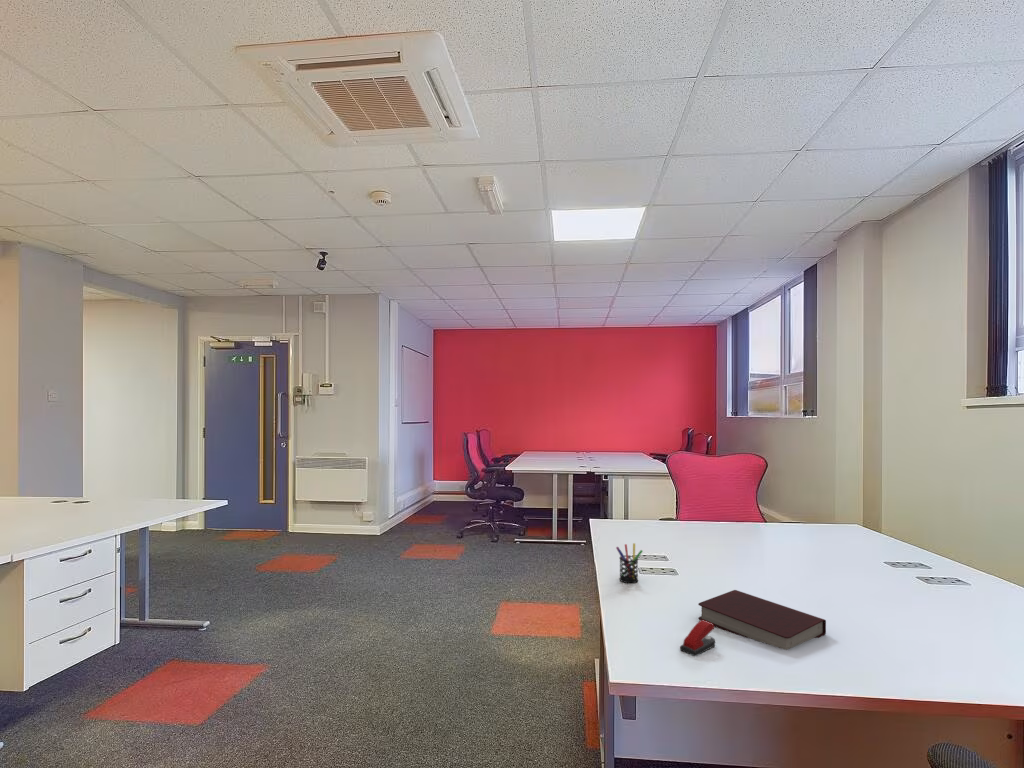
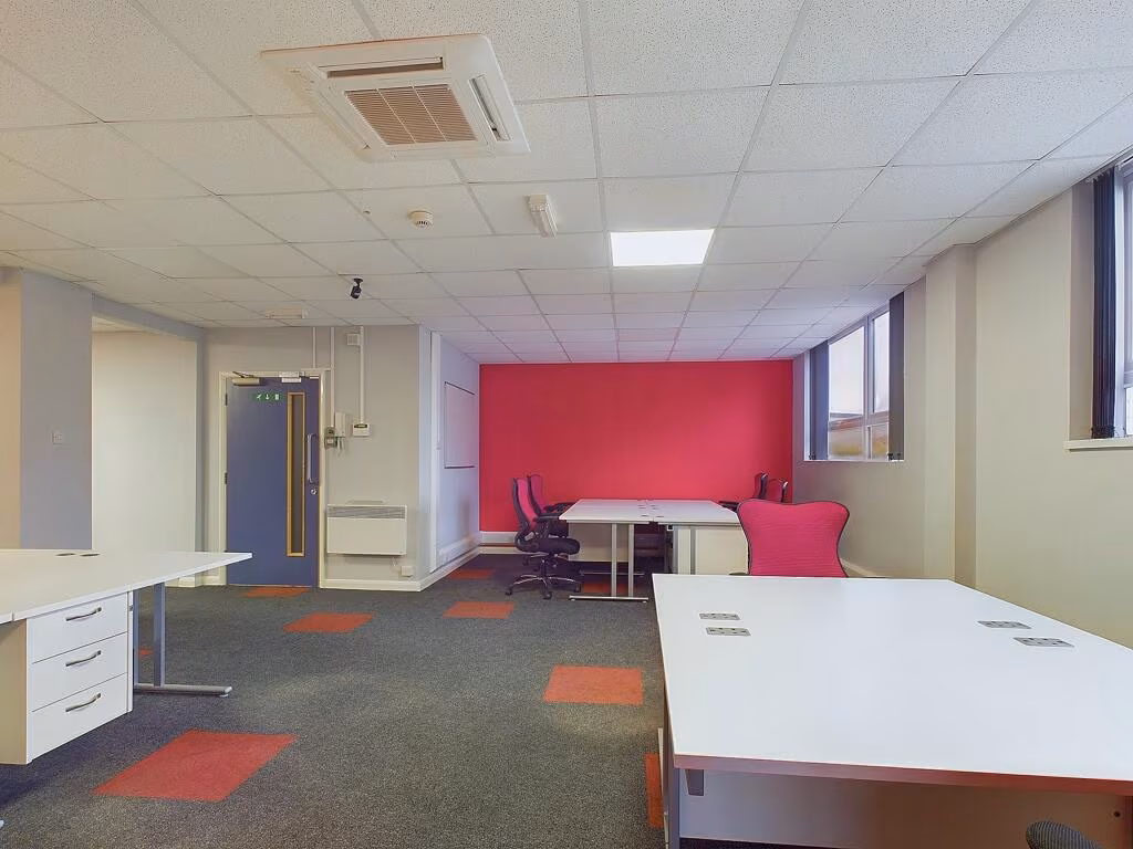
- book [697,589,827,651]
- pen holder [615,542,644,584]
- stapler [679,620,716,657]
